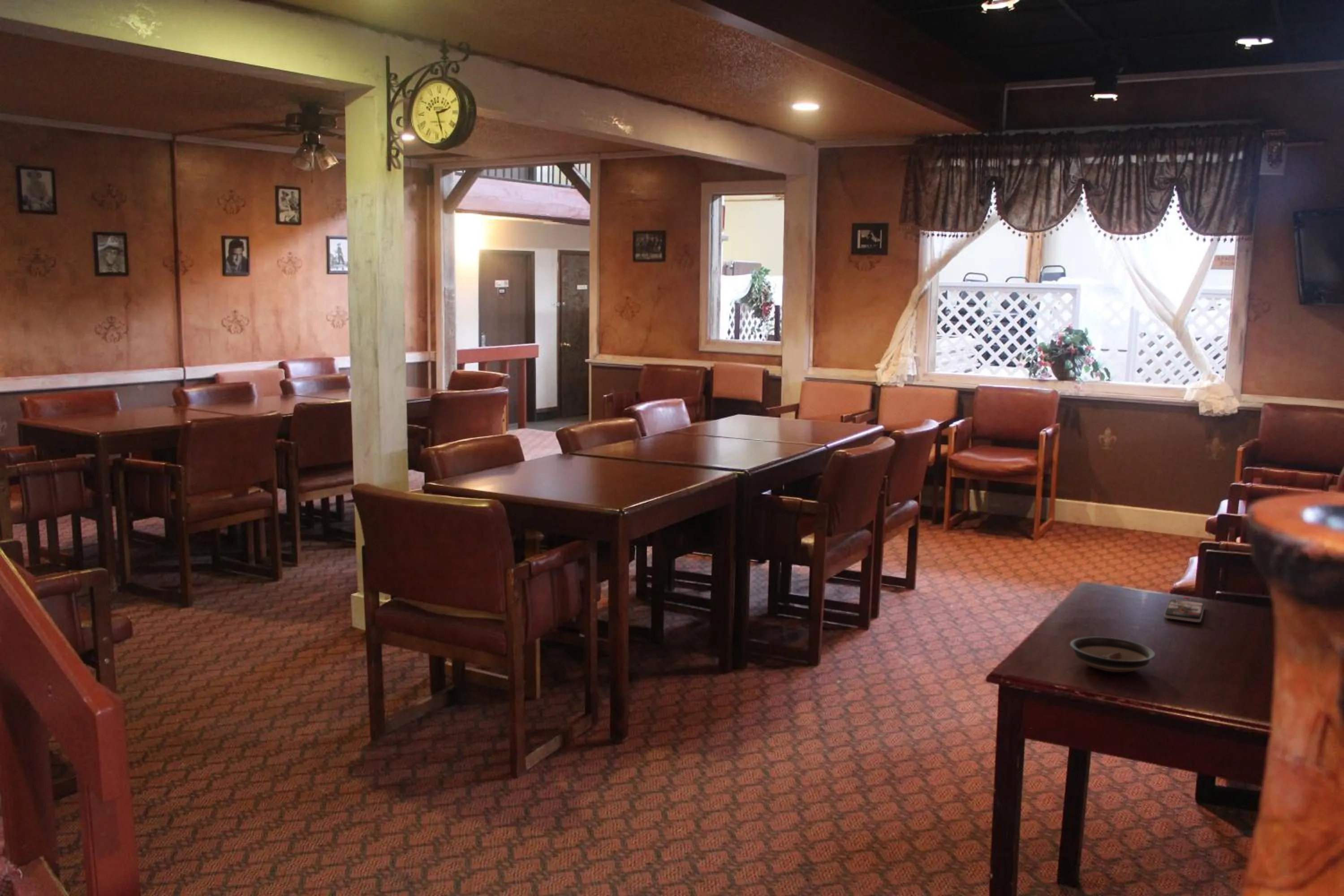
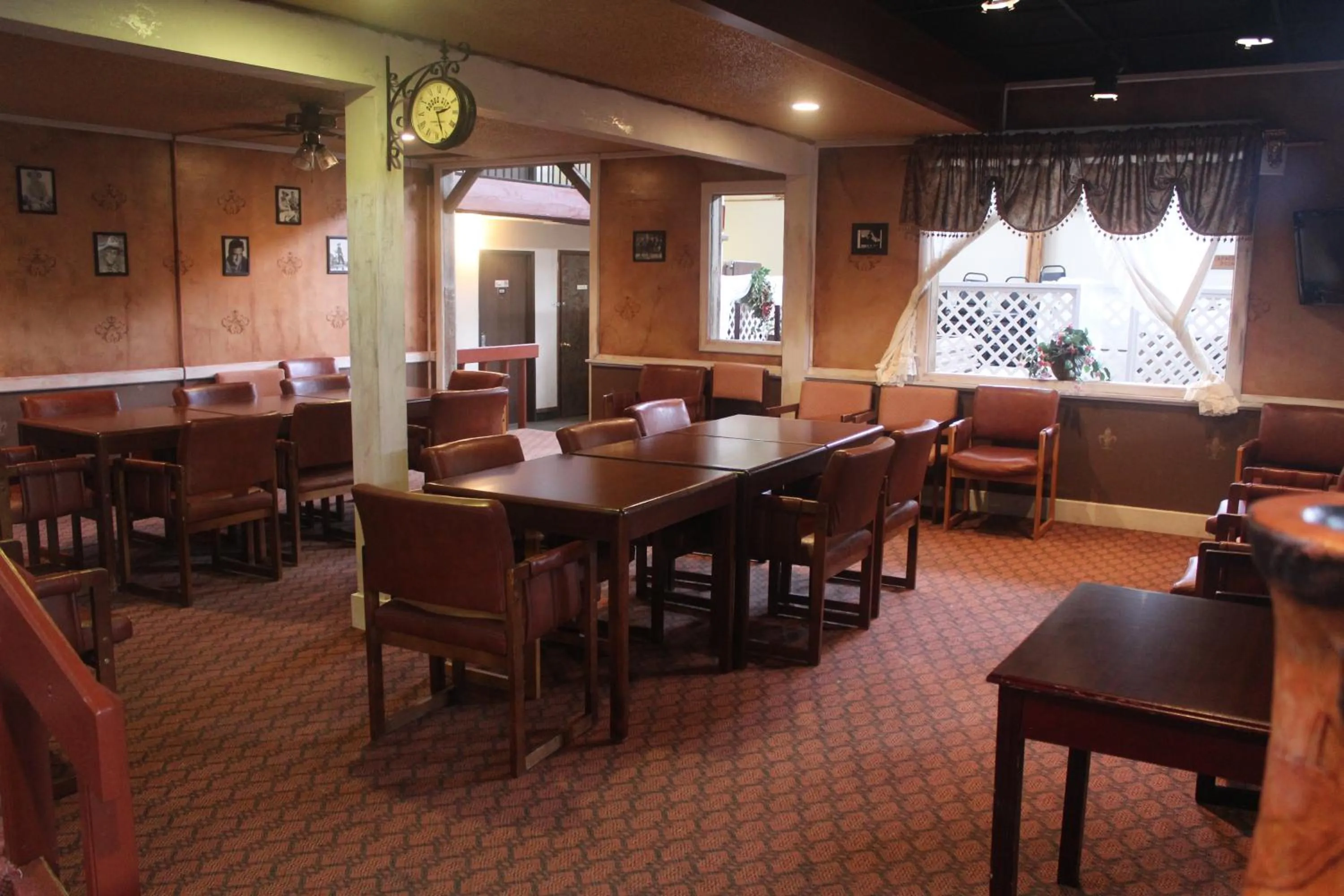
- smartphone [1163,596,1205,623]
- saucer [1069,637,1156,673]
